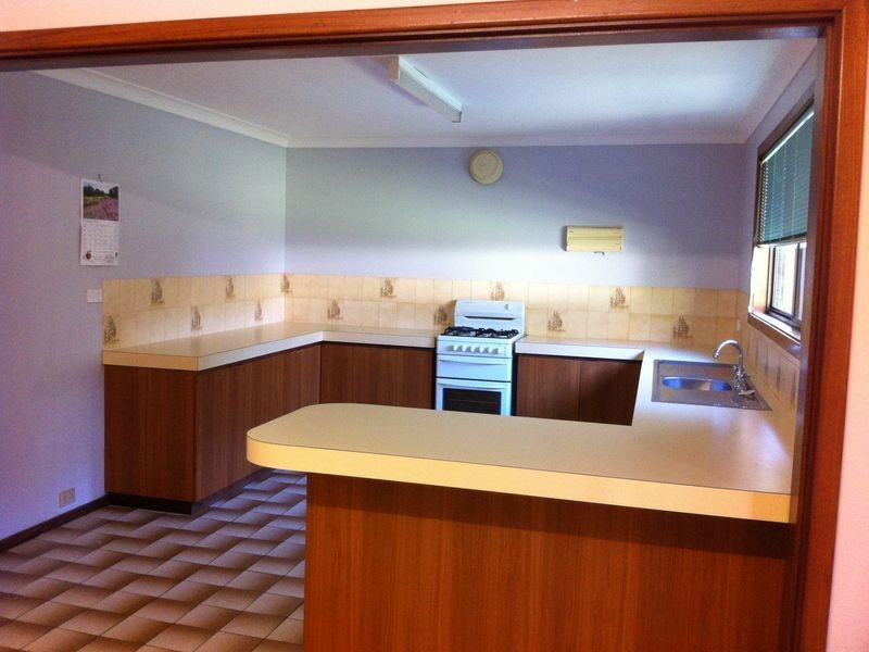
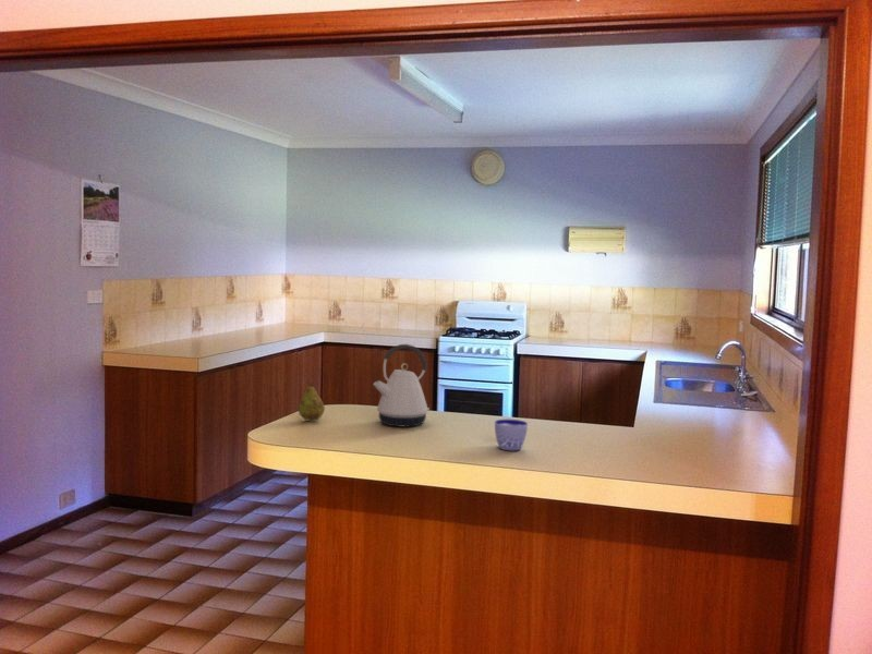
+ kettle [373,343,431,427]
+ cup [494,419,529,451]
+ fruit [298,382,326,422]
